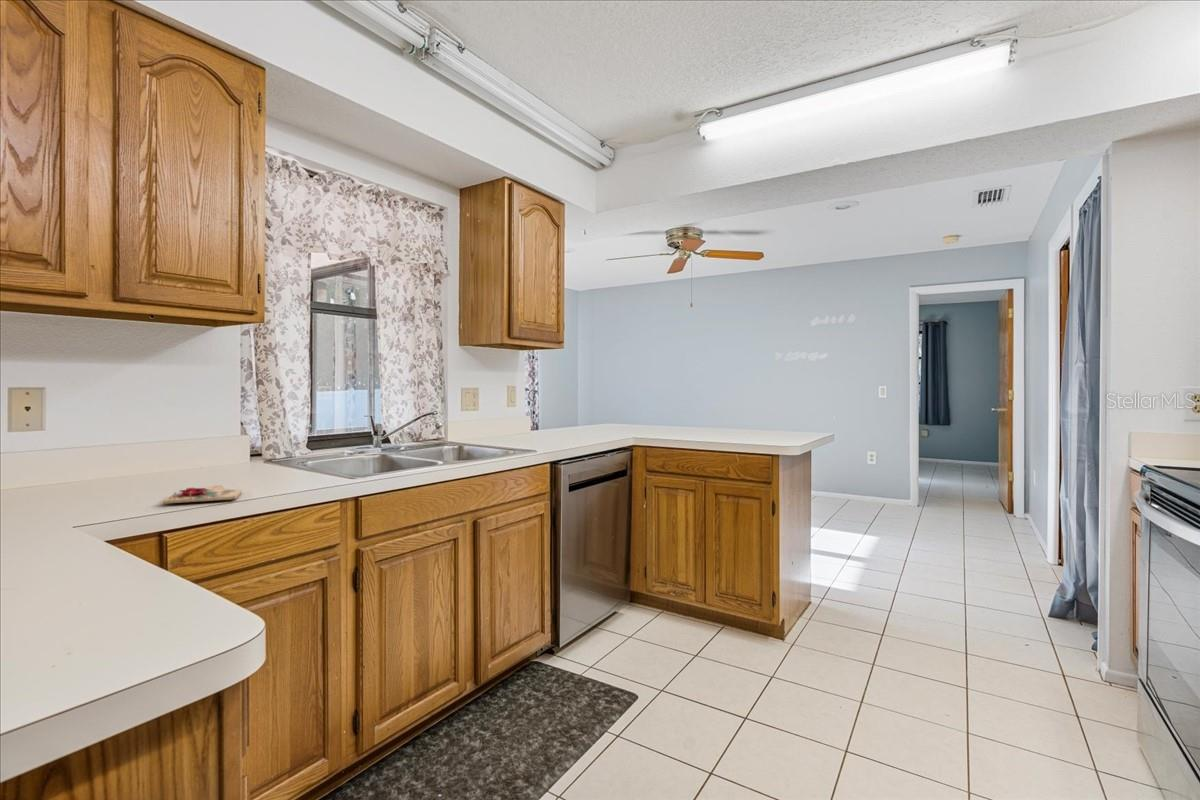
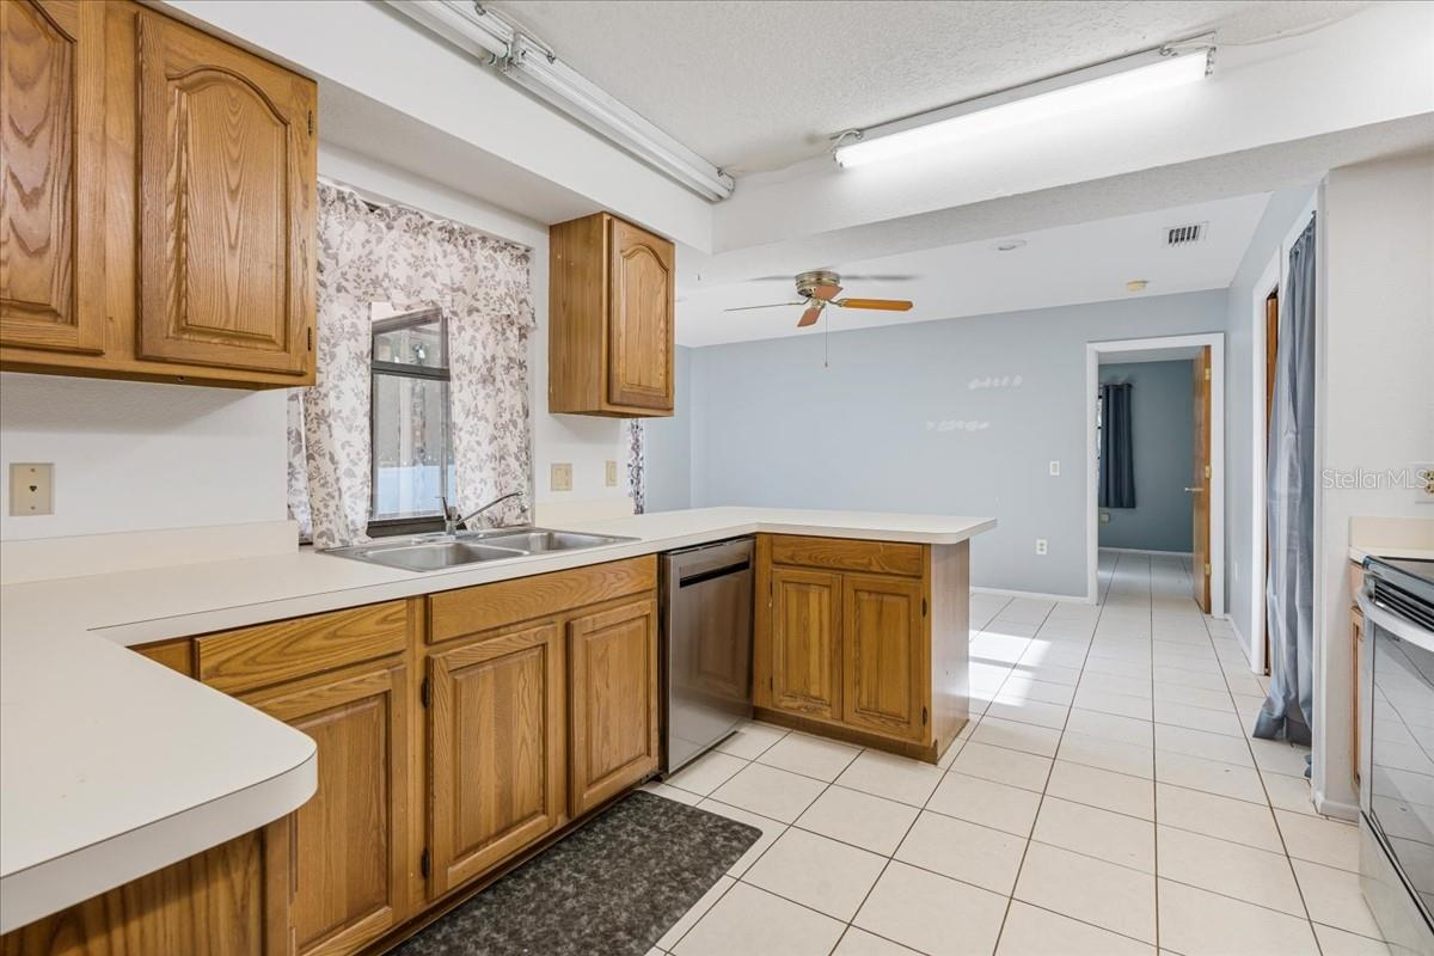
- cutting board [162,485,243,504]
